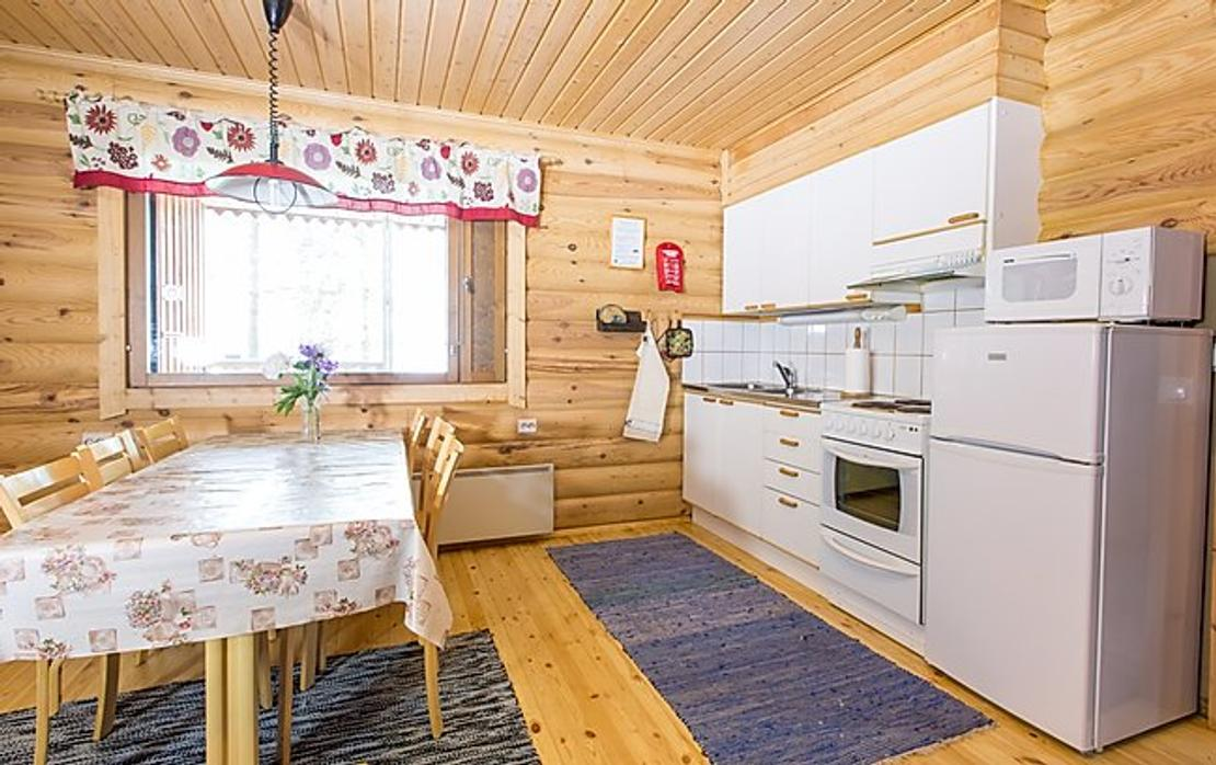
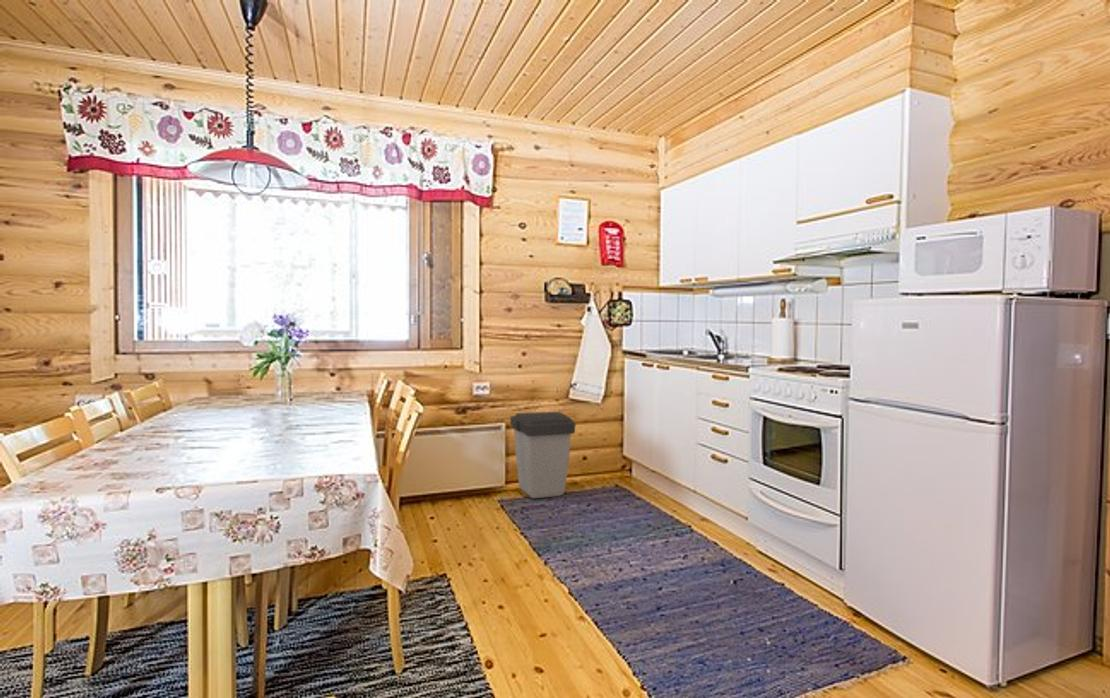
+ trash can [509,411,576,499]
